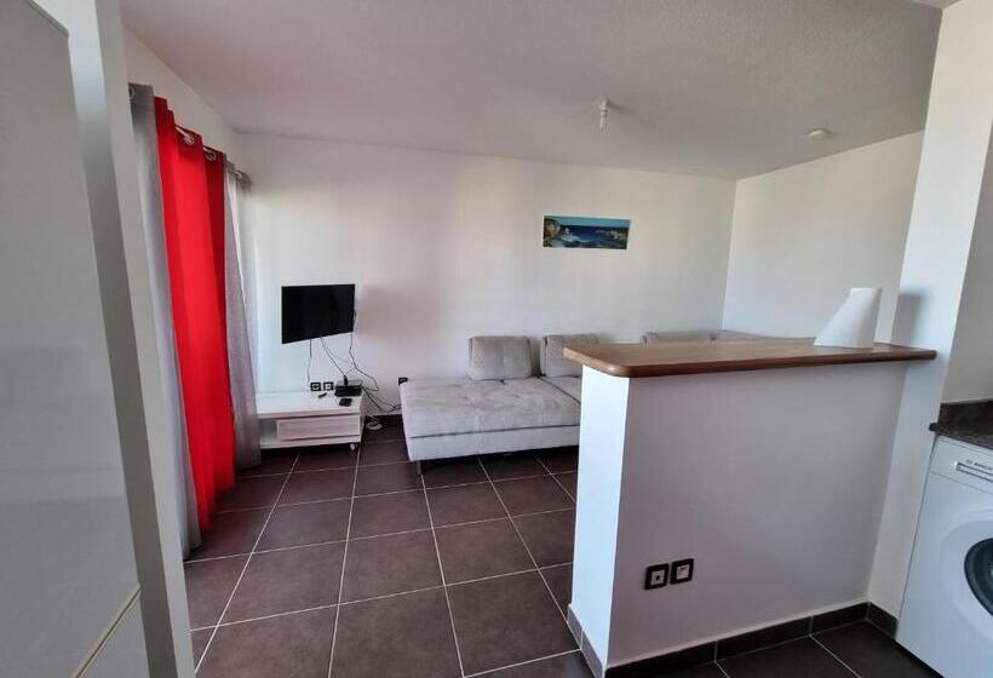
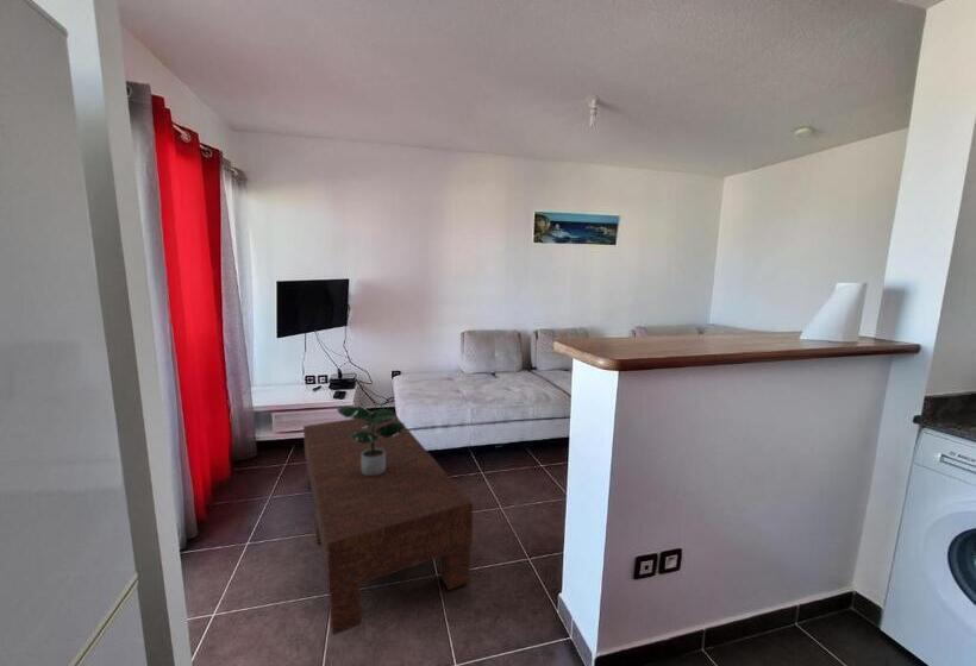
+ coffee table [302,414,474,636]
+ potted plant [336,406,406,476]
